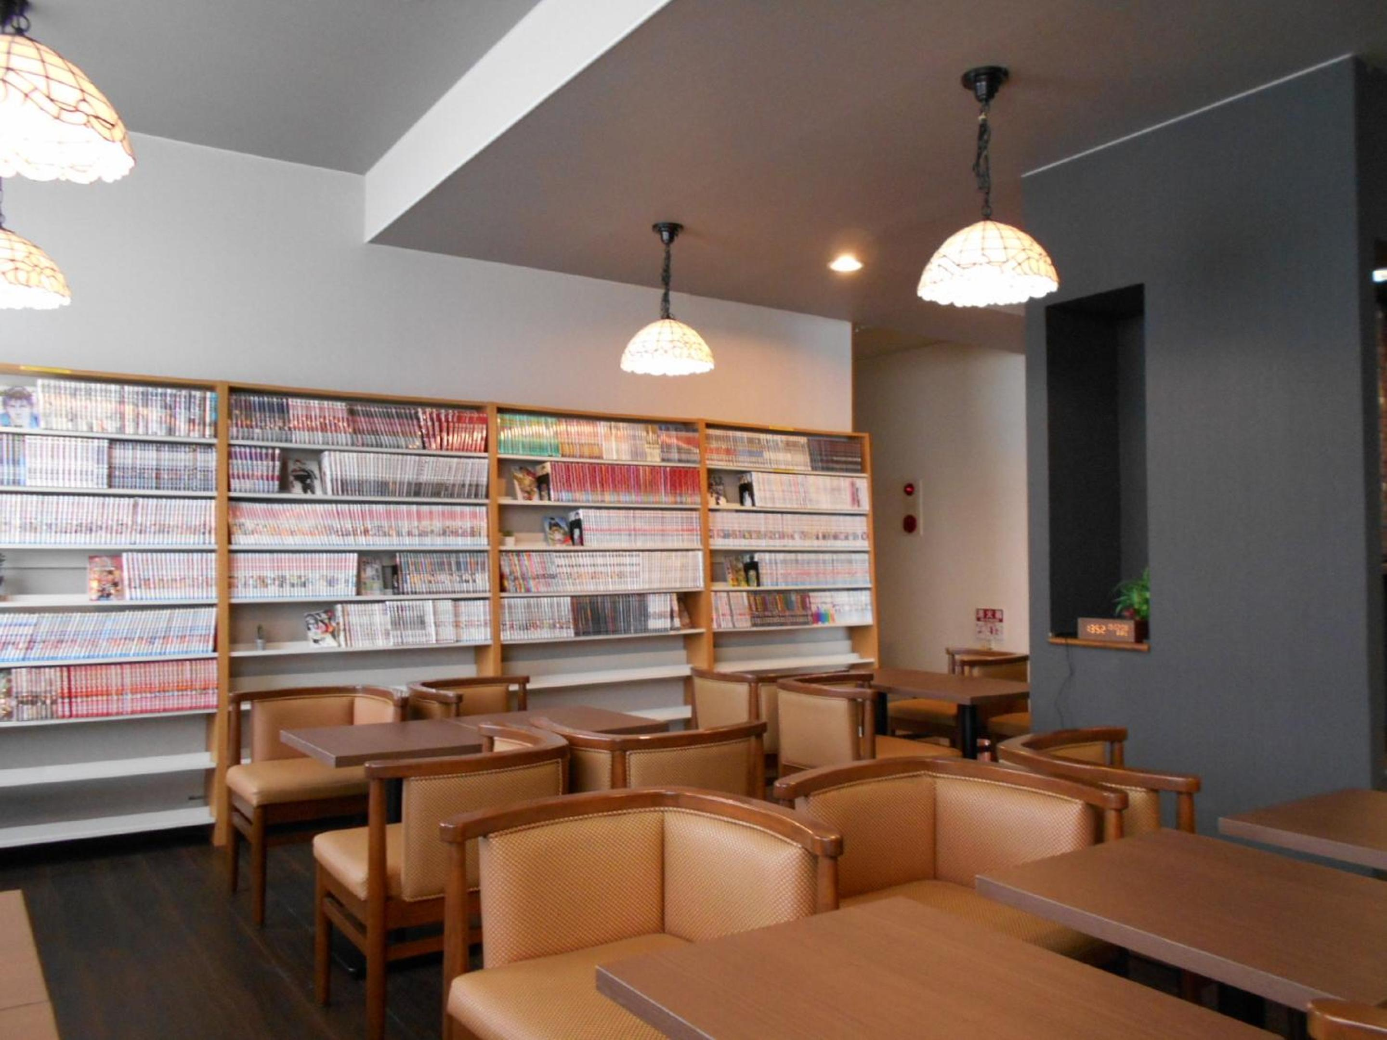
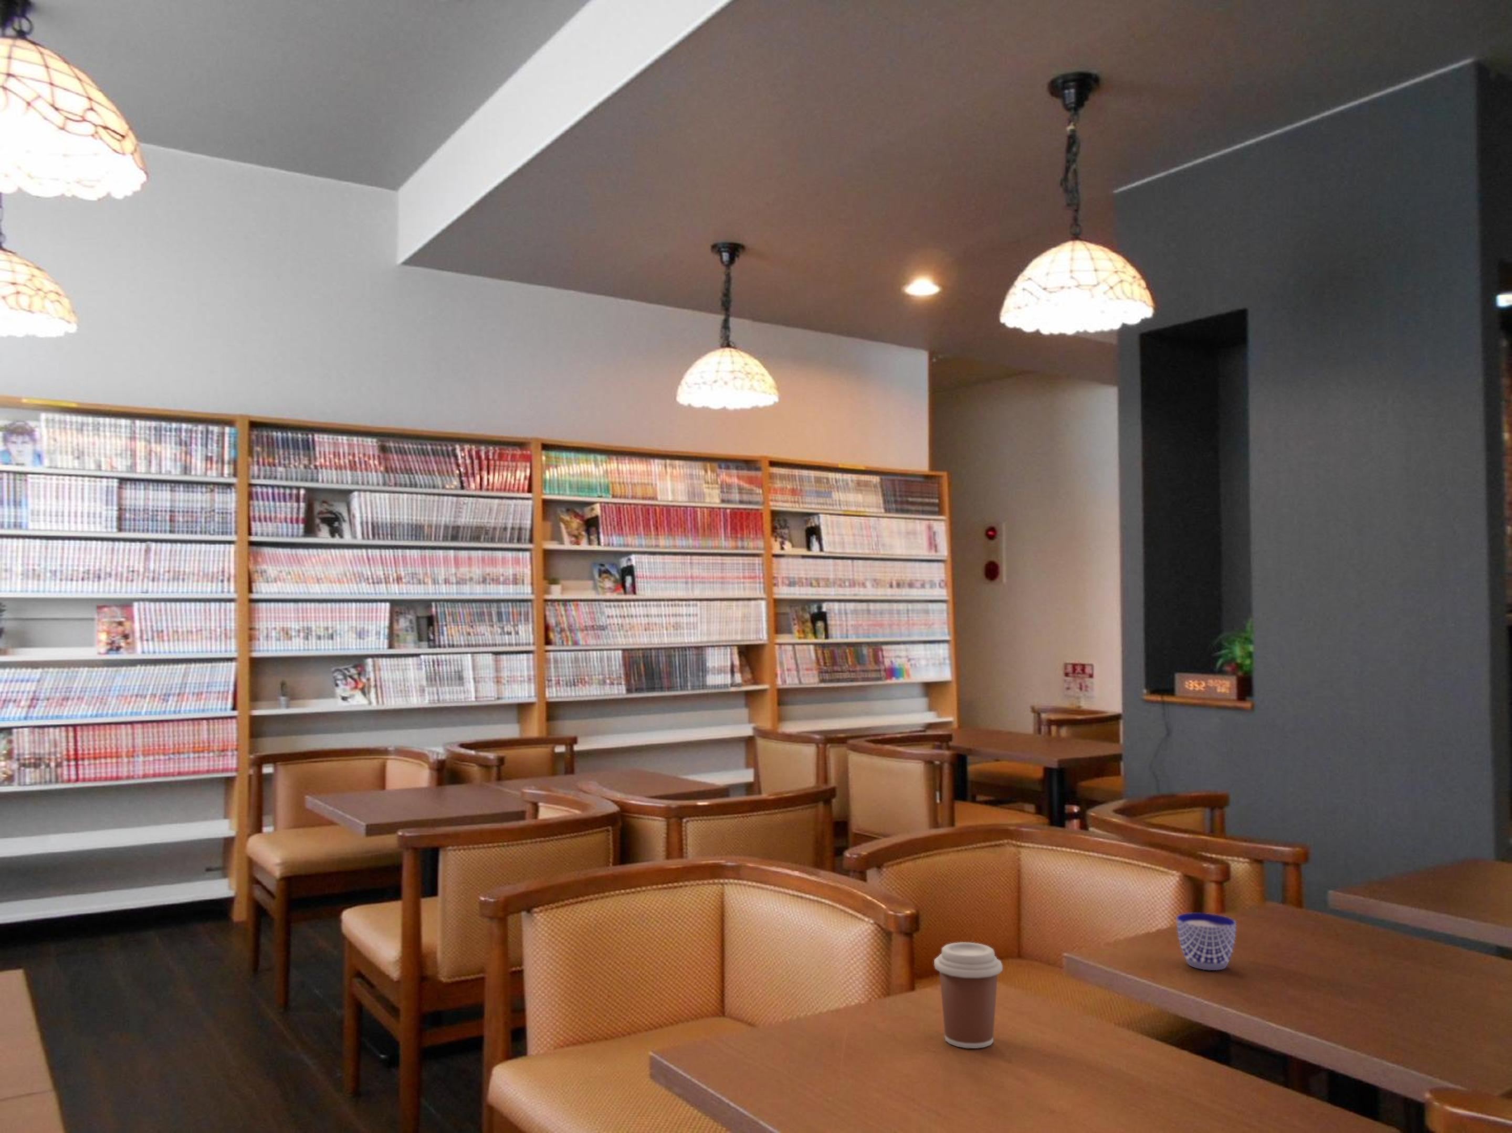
+ coffee cup [933,941,1004,1049]
+ cup [1175,913,1237,971]
